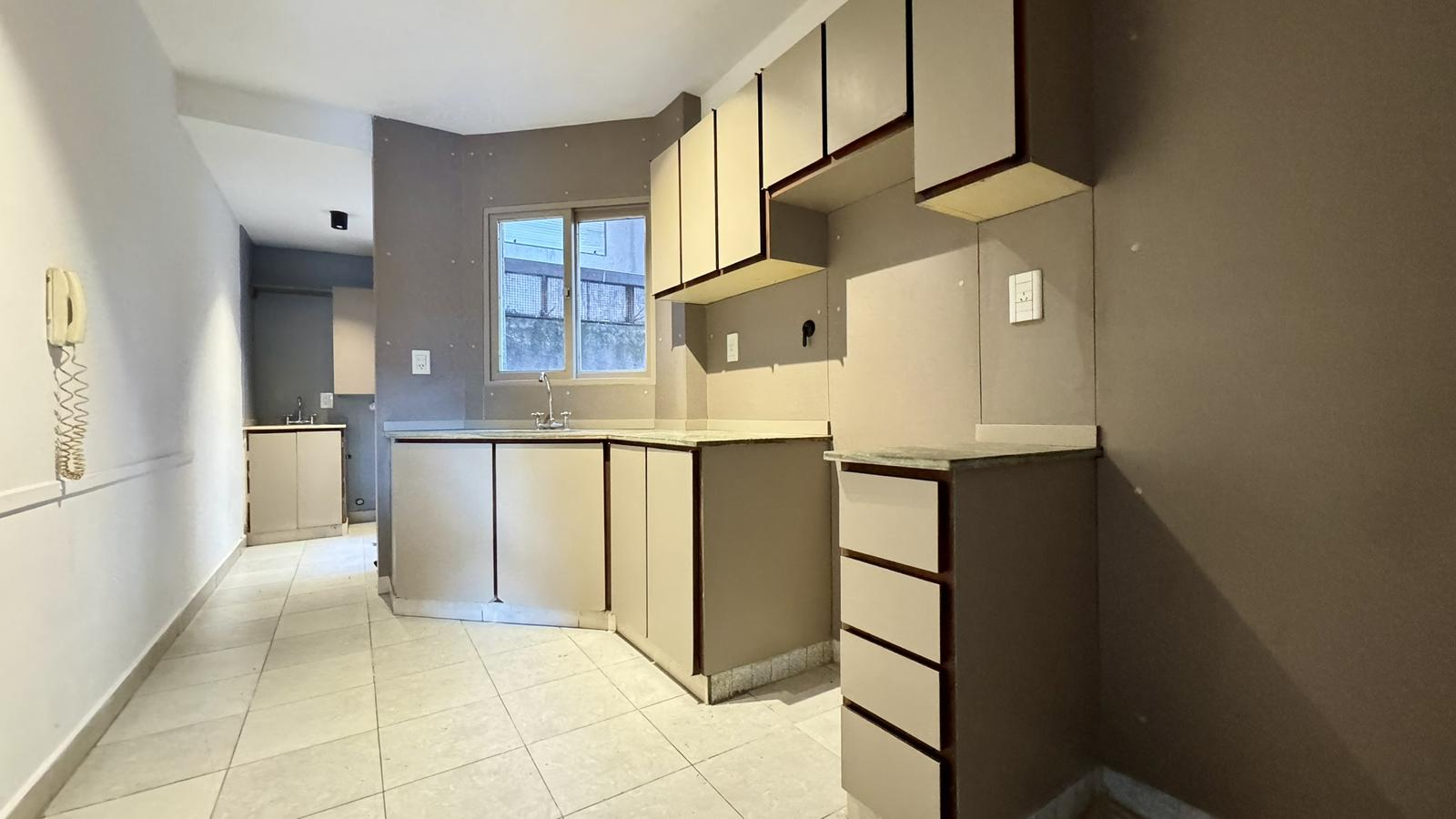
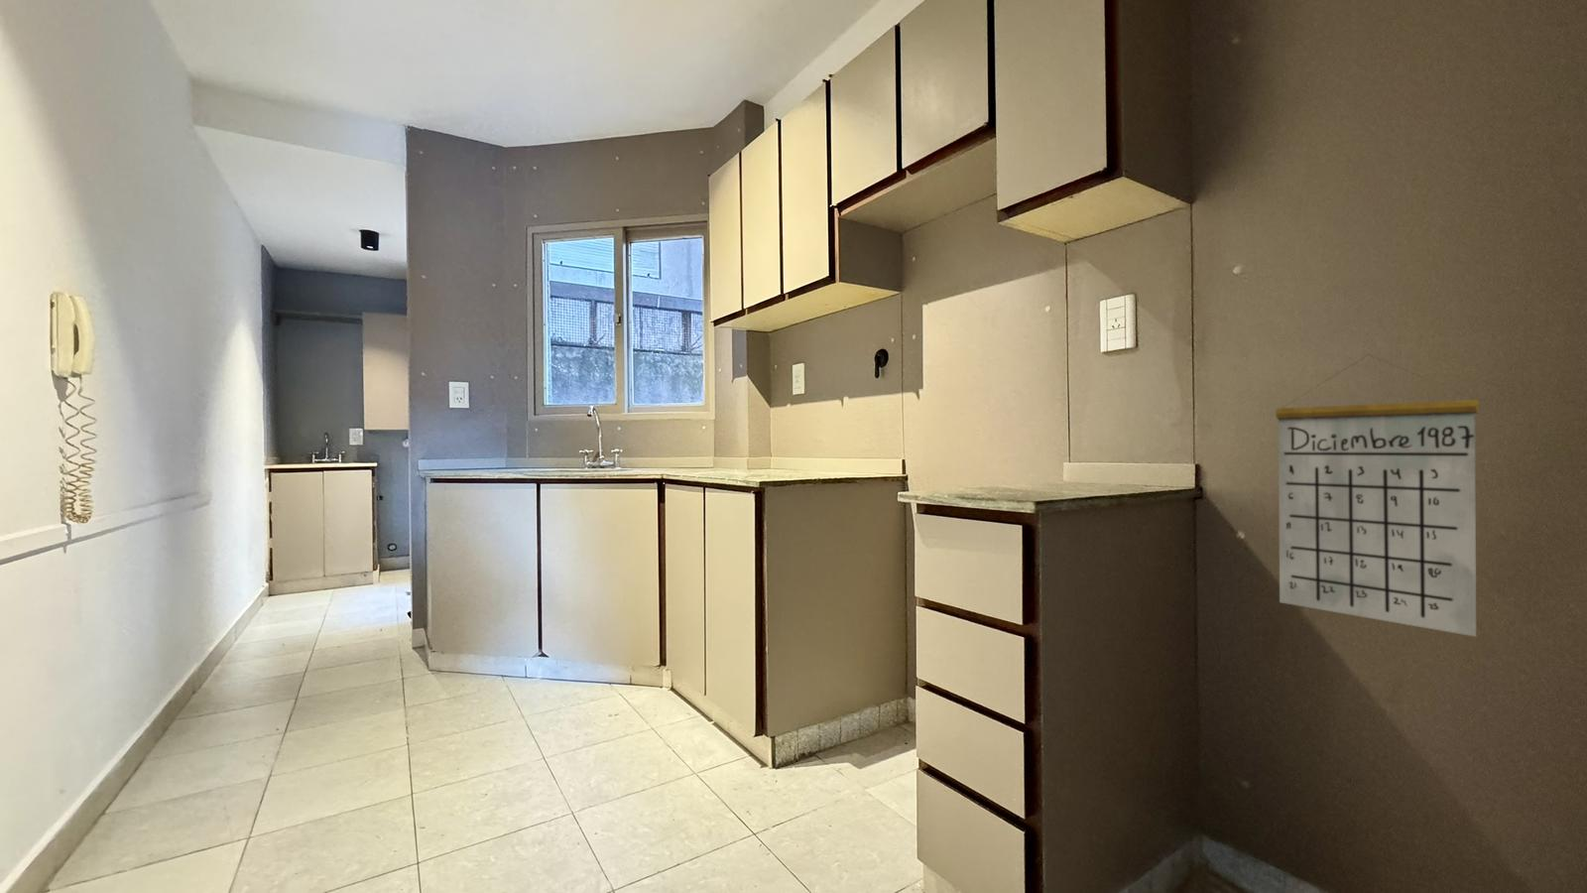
+ calendar [1274,353,1480,638]
